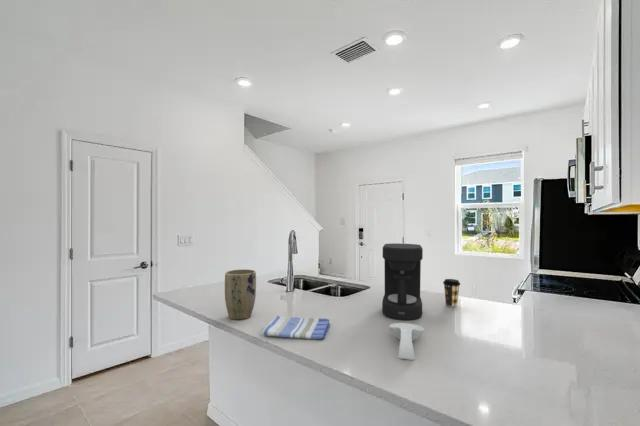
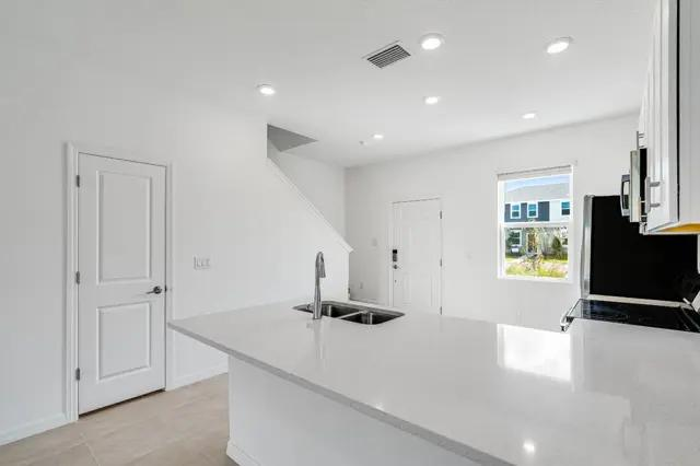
- plant pot [224,268,257,321]
- coffee maker [381,242,424,321]
- dish towel [262,315,331,340]
- coffee cup [442,278,461,308]
- spoon rest [388,322,425,361]
